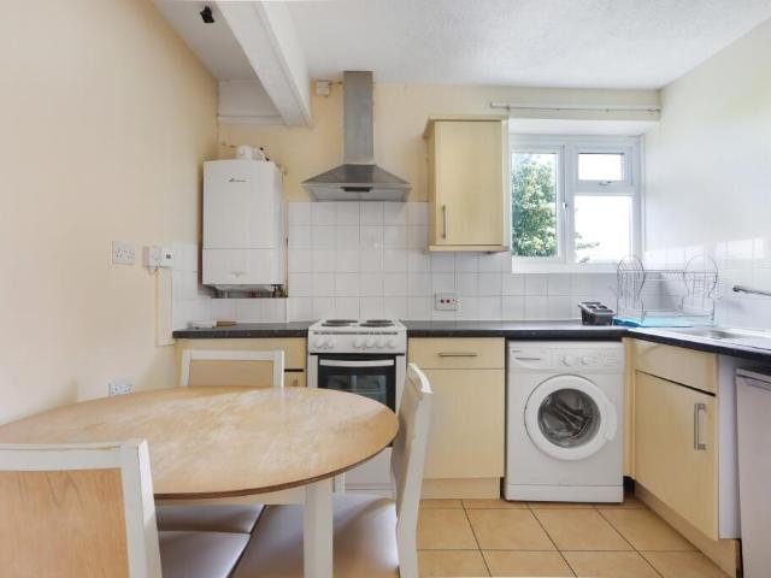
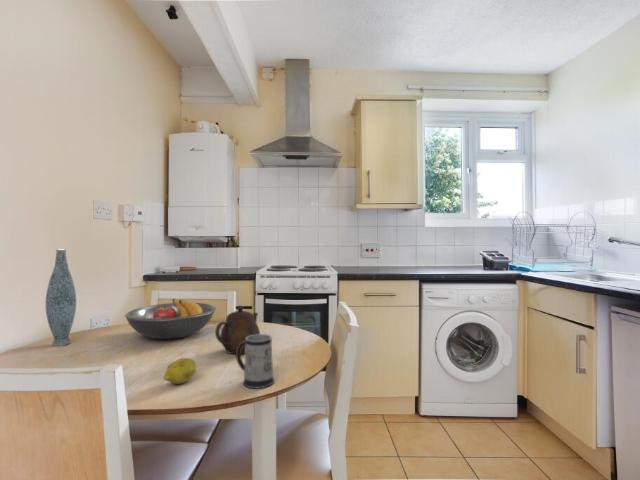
+ mug [235,333,276,389]
+ fruit bowl [124,298,217,340]
+ teapot [214,305,261,355]
+ vase [45,248,77,347]
+ fruit [163,357,198,385]
